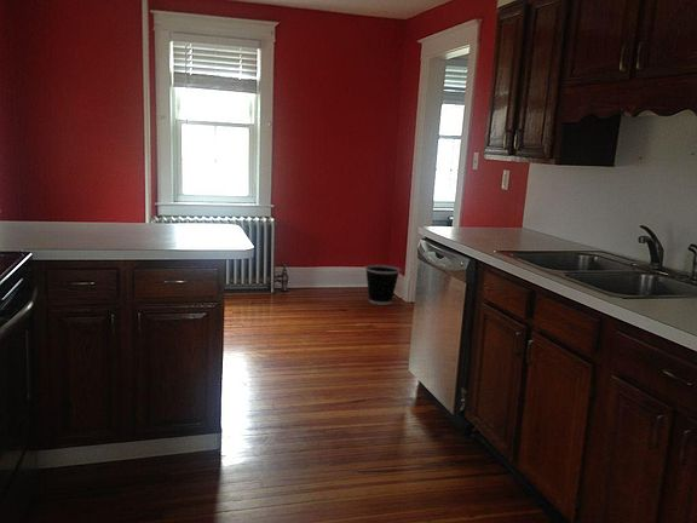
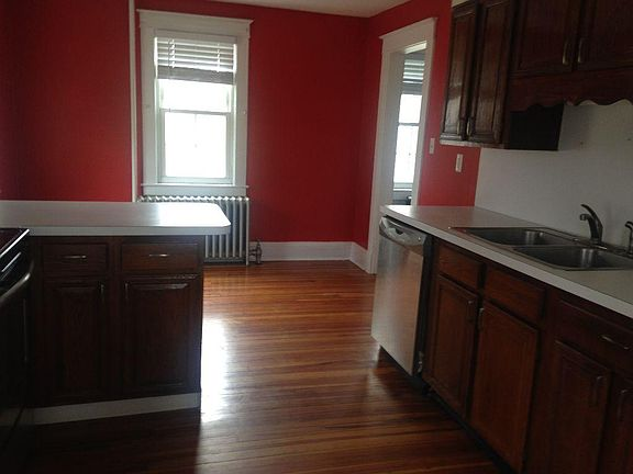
- wastebasket [364,264,402,306]
